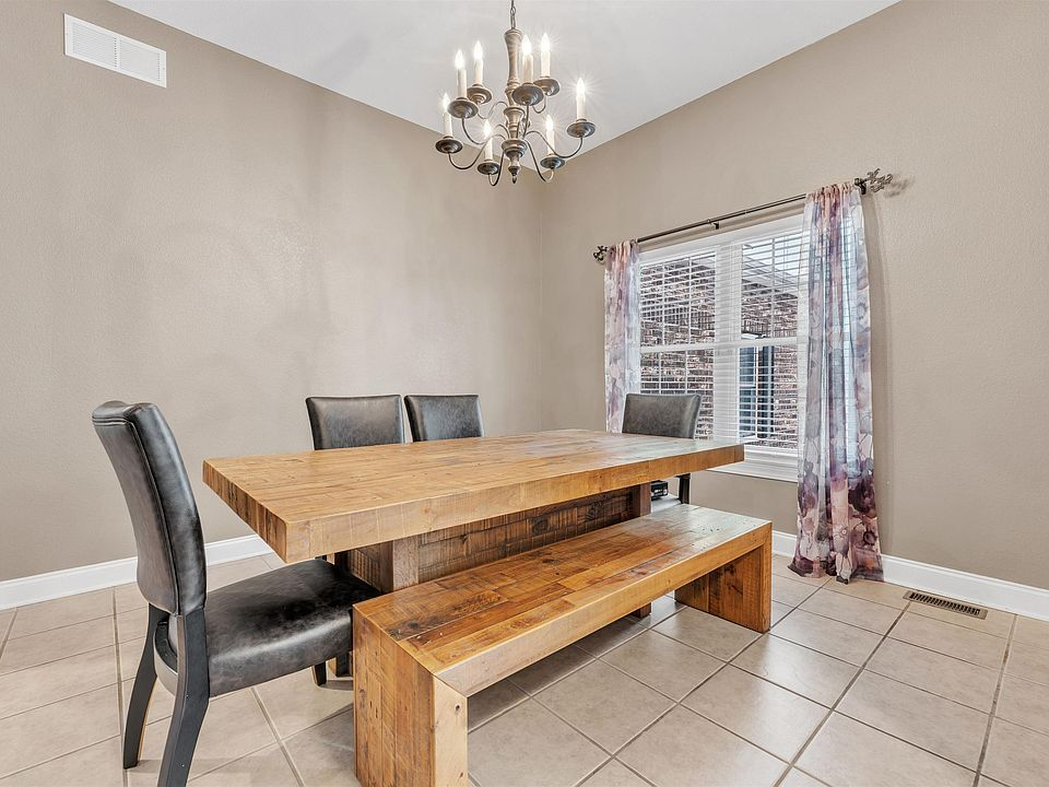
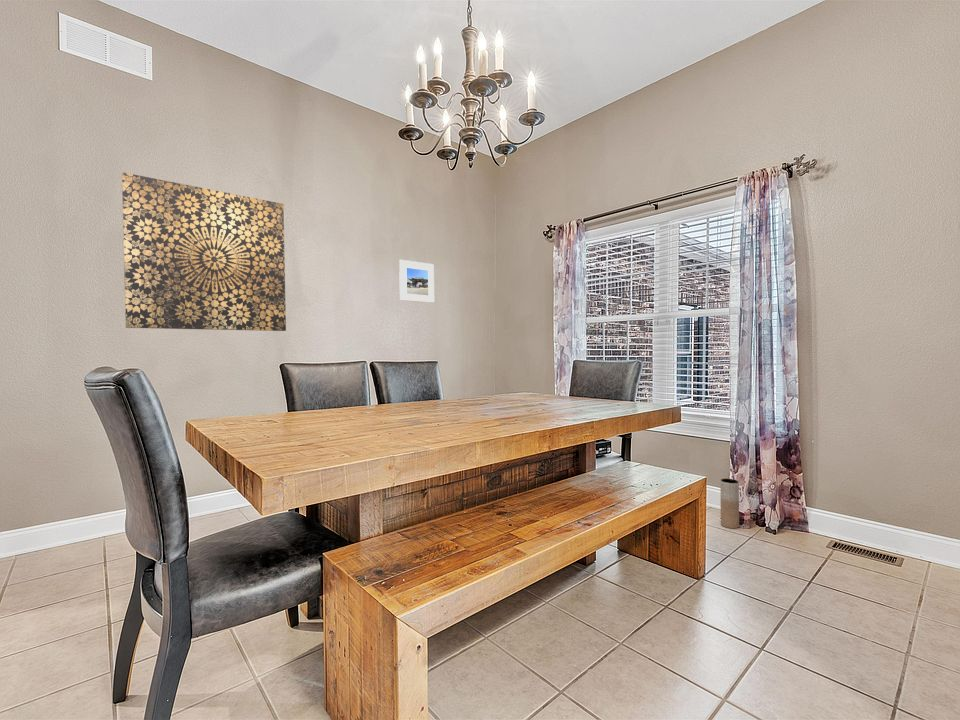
+ wall art [121,171,287,332]
+ vase [719,478,740,529]
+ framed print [398,259,435,304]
